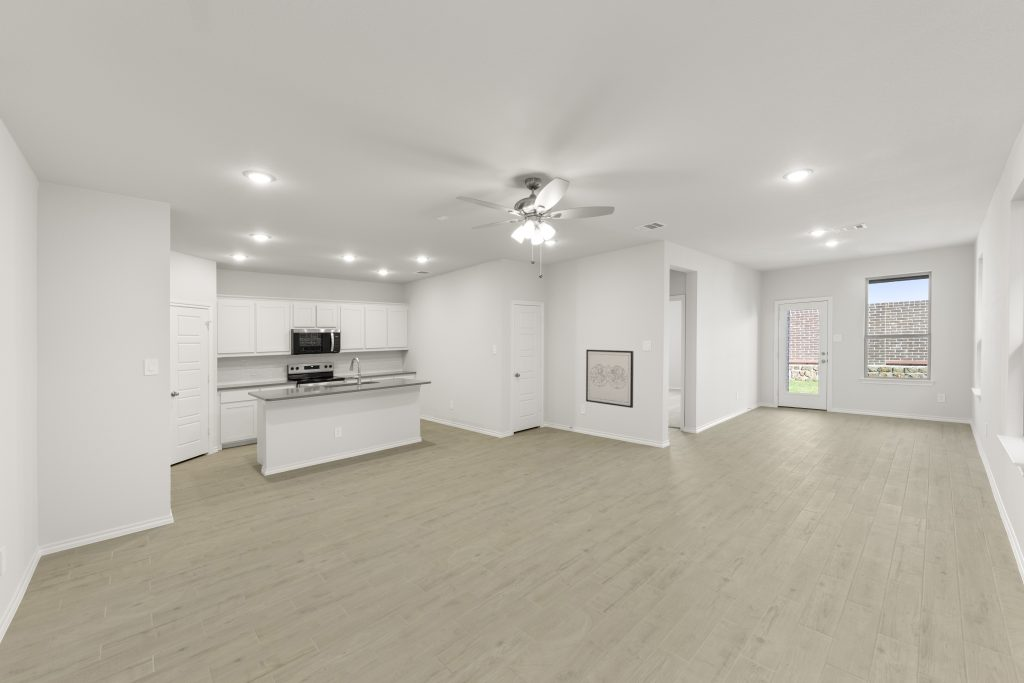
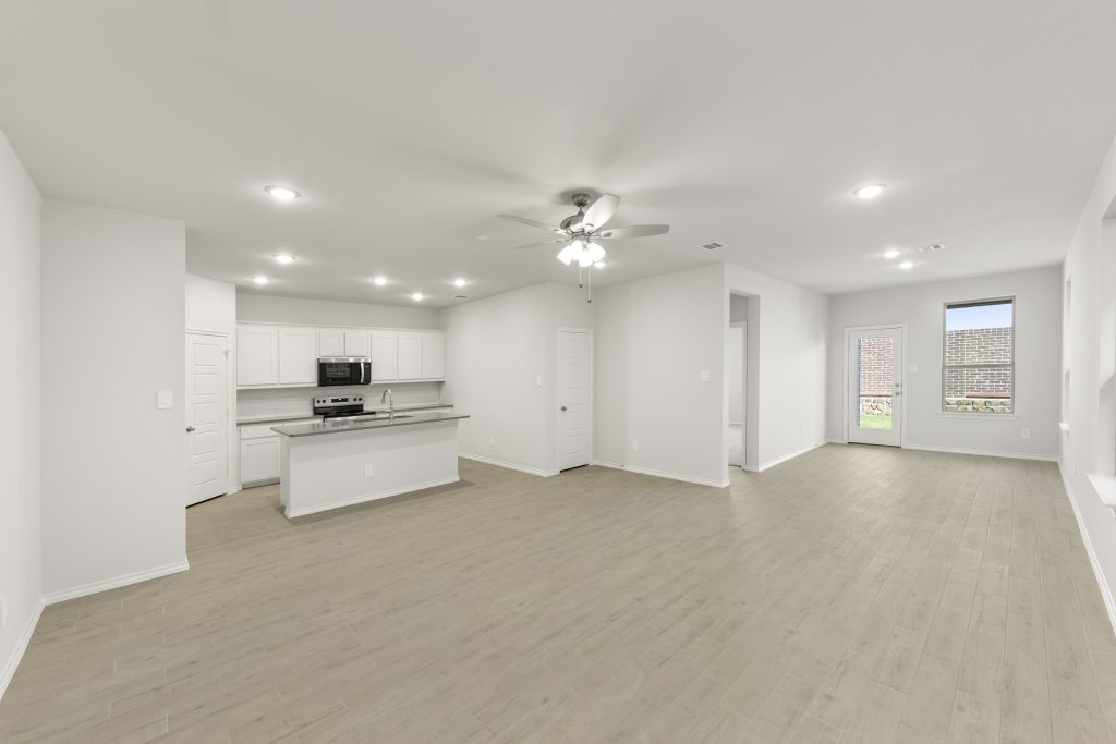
- wall art [585,349,634,409]
